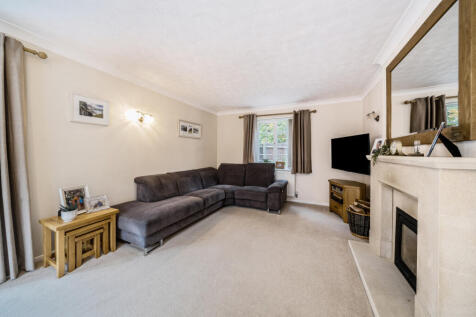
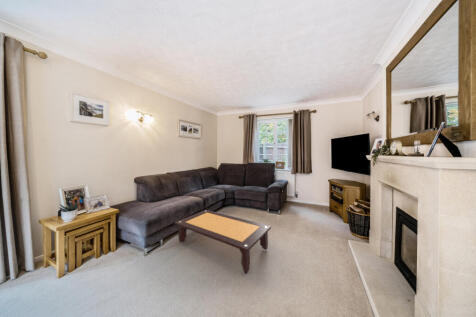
+ coffee table [174,209,272,275]
